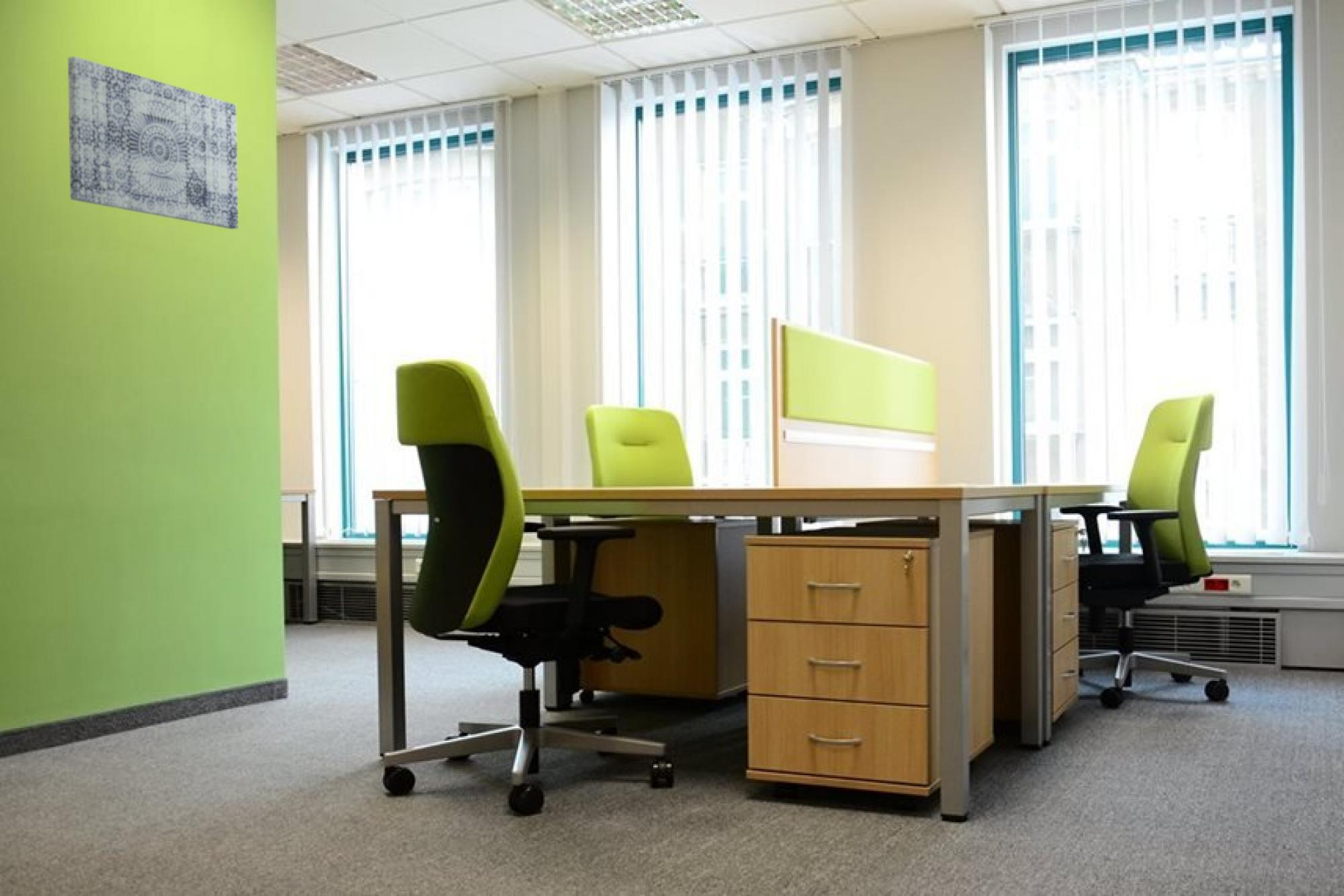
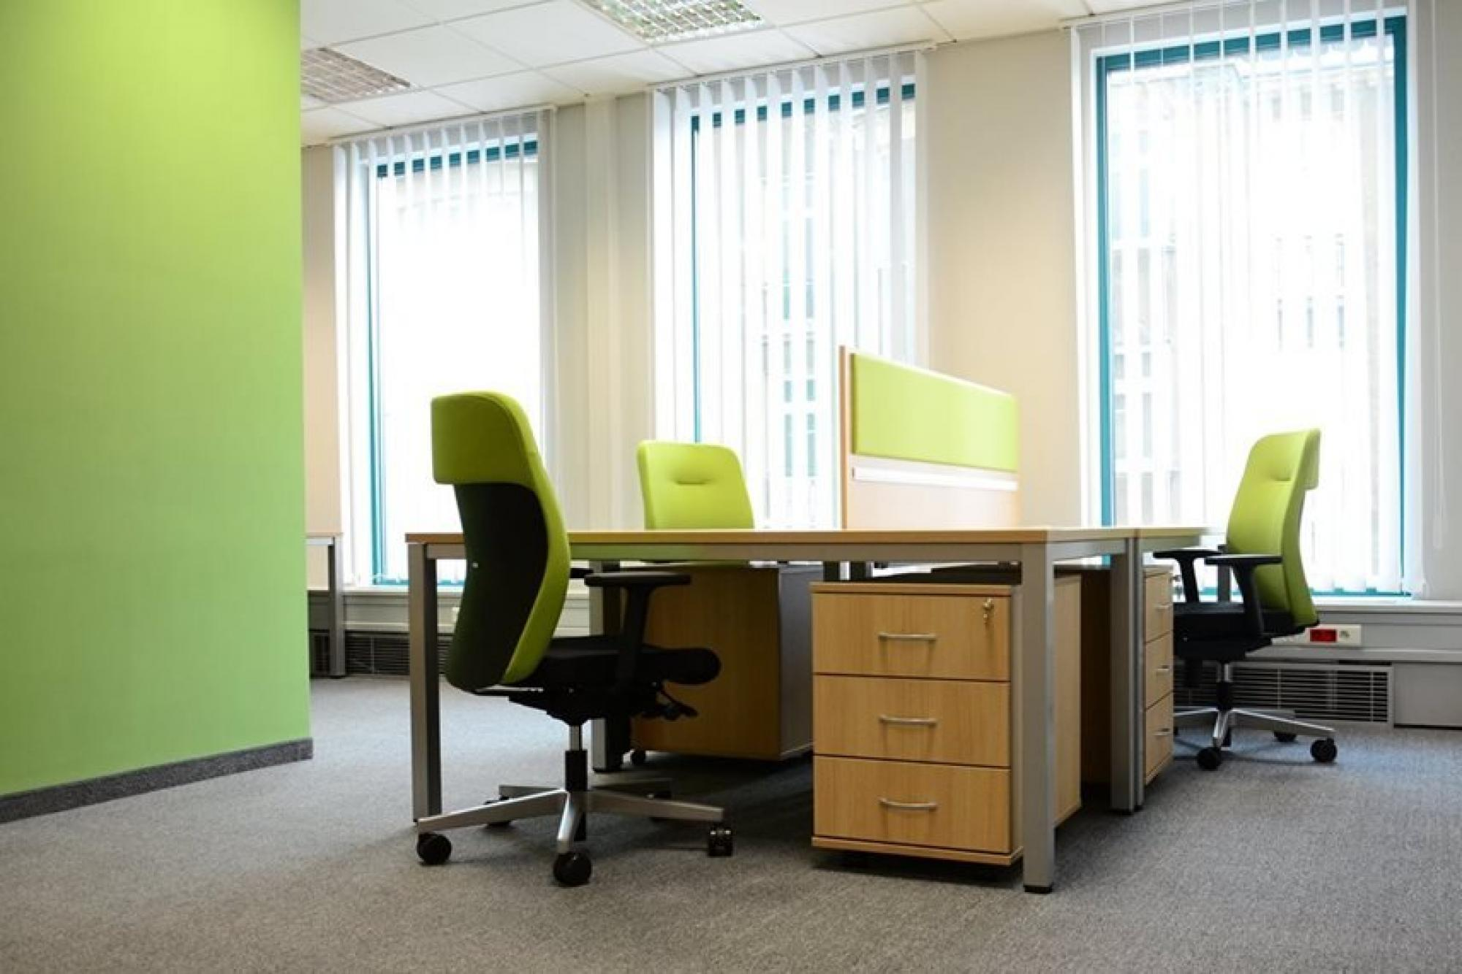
- wall art [67,56,239,230]
